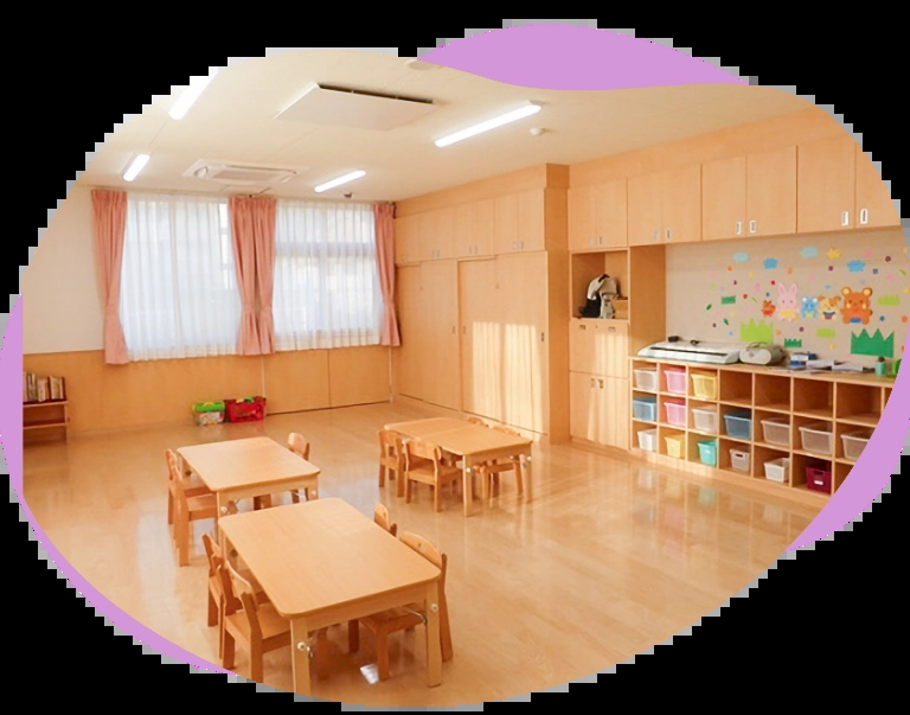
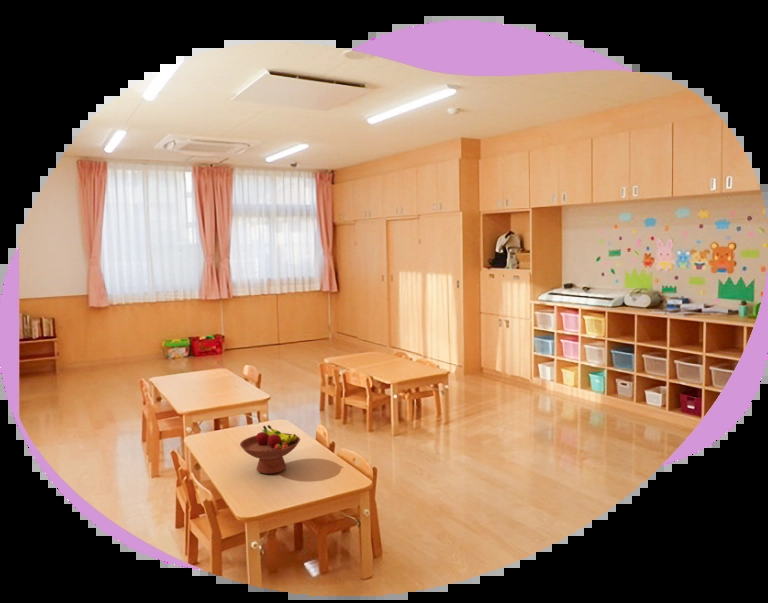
+ fruit bowl [239,424,301,475]
